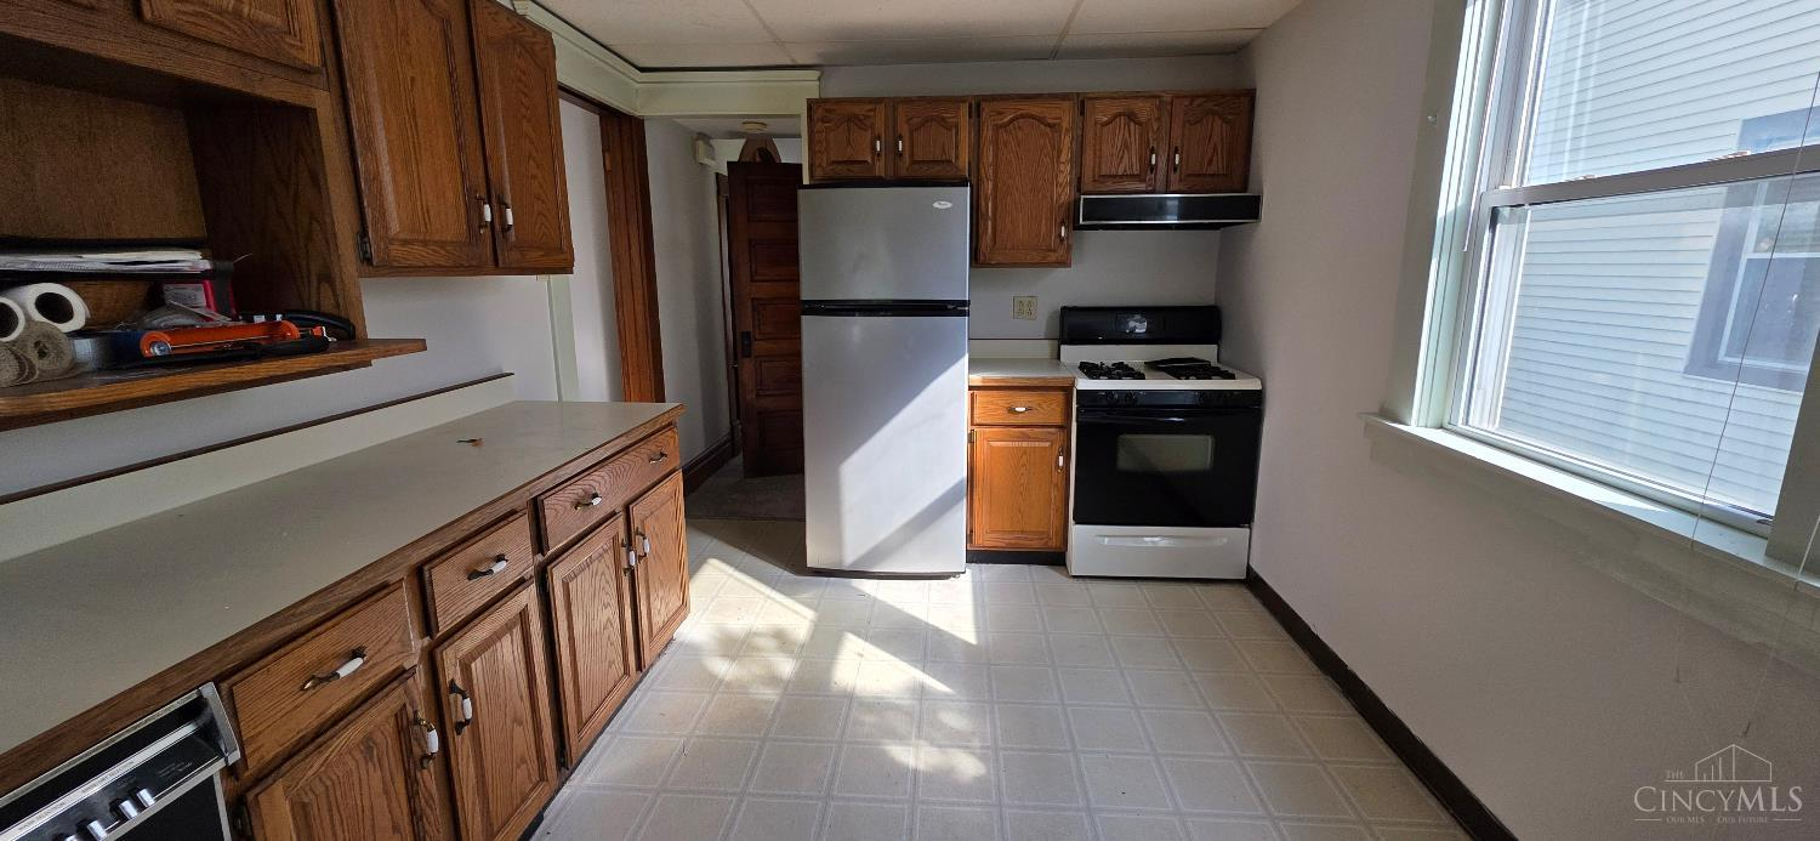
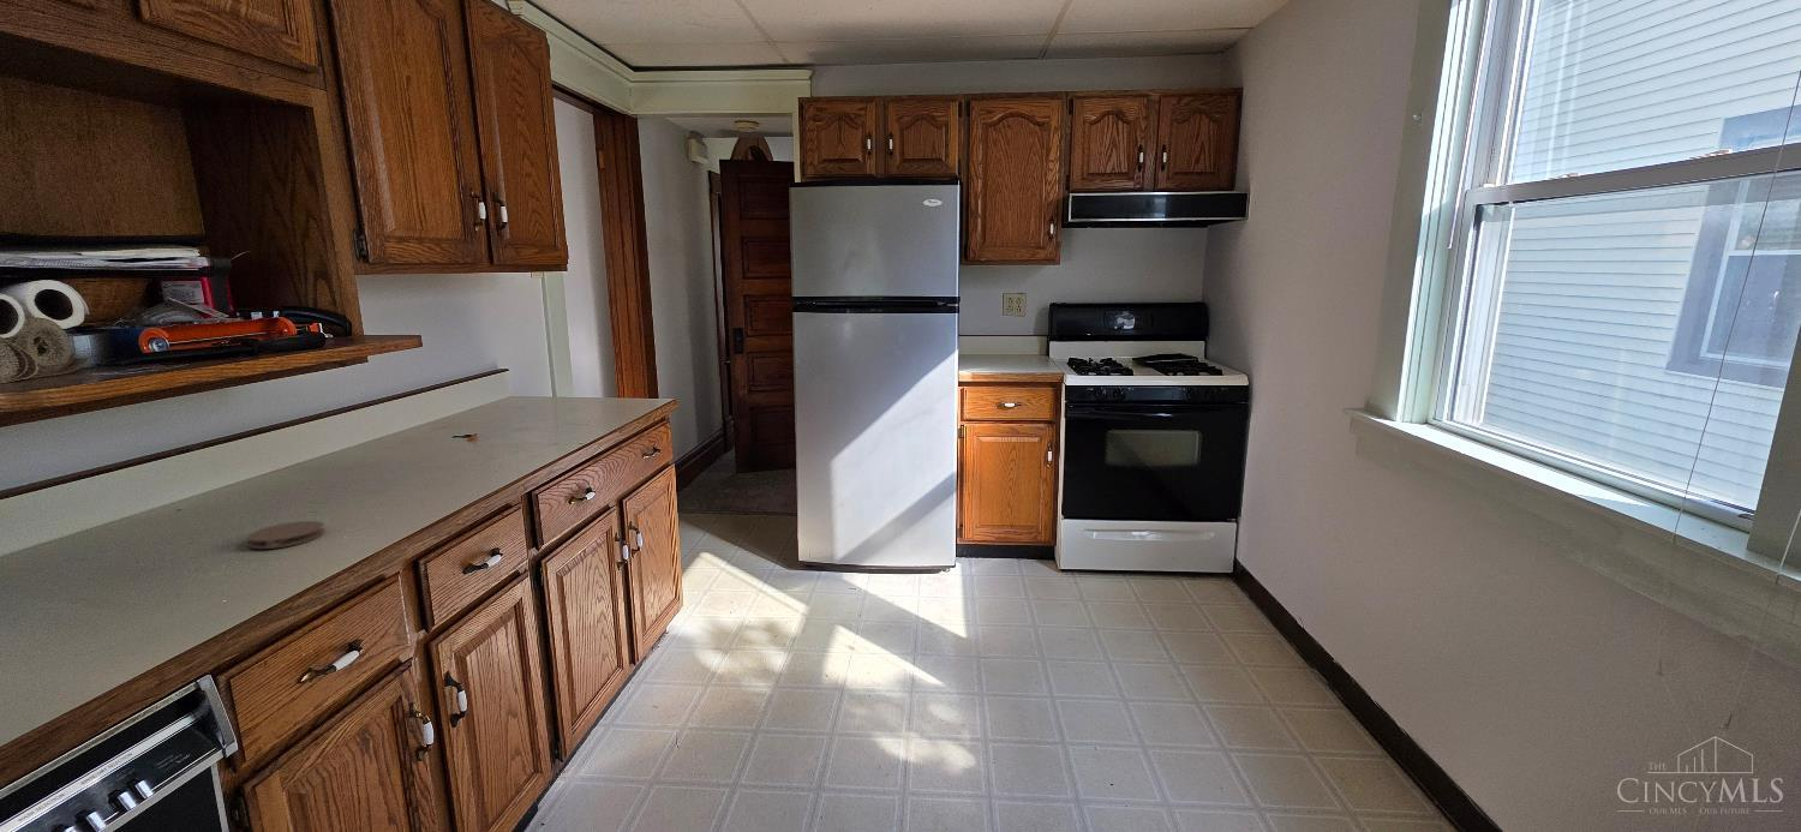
+ coaster [246,520,327,550]
